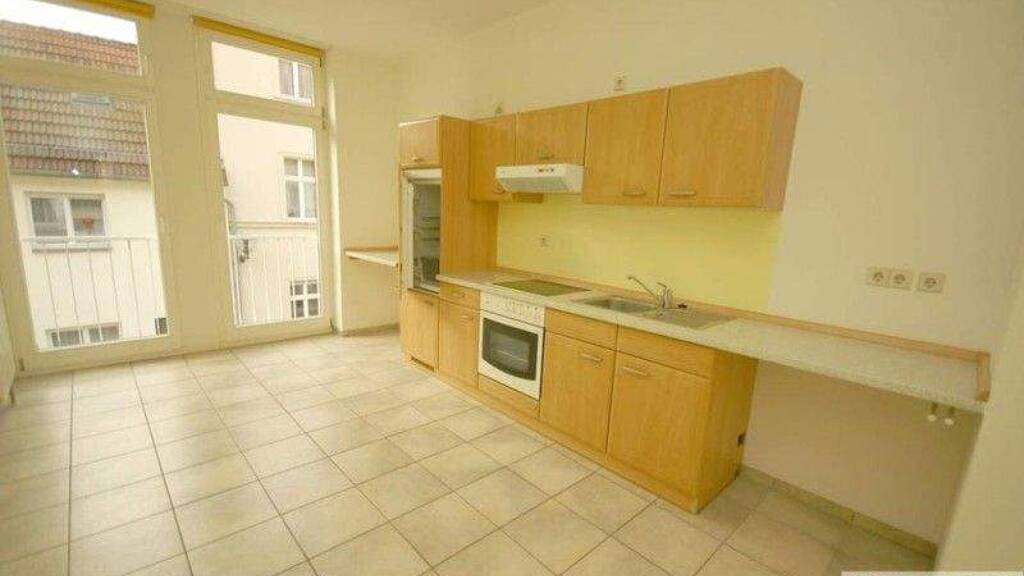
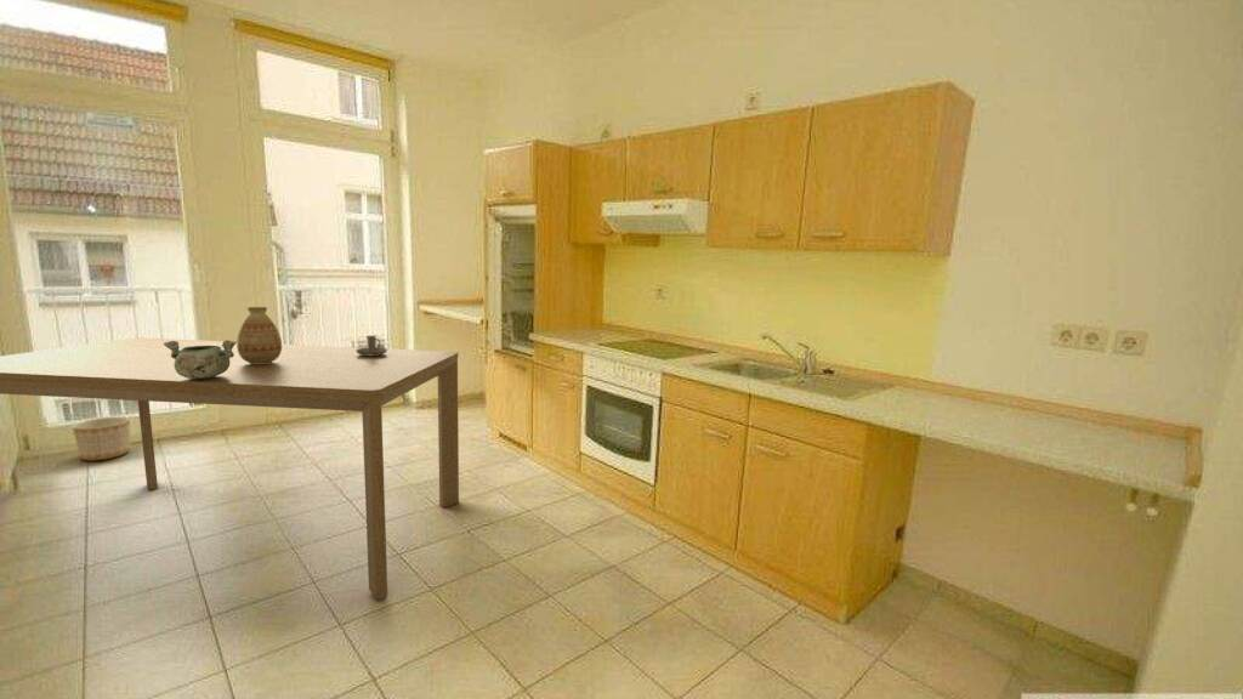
+ candle holder [356,335,388,356]
+ vase [235,306,283,364]
+ decorative bowl [164,339,237,379]
+ planter [70,415,131,462]
+ dining table [0,336,460,601]
